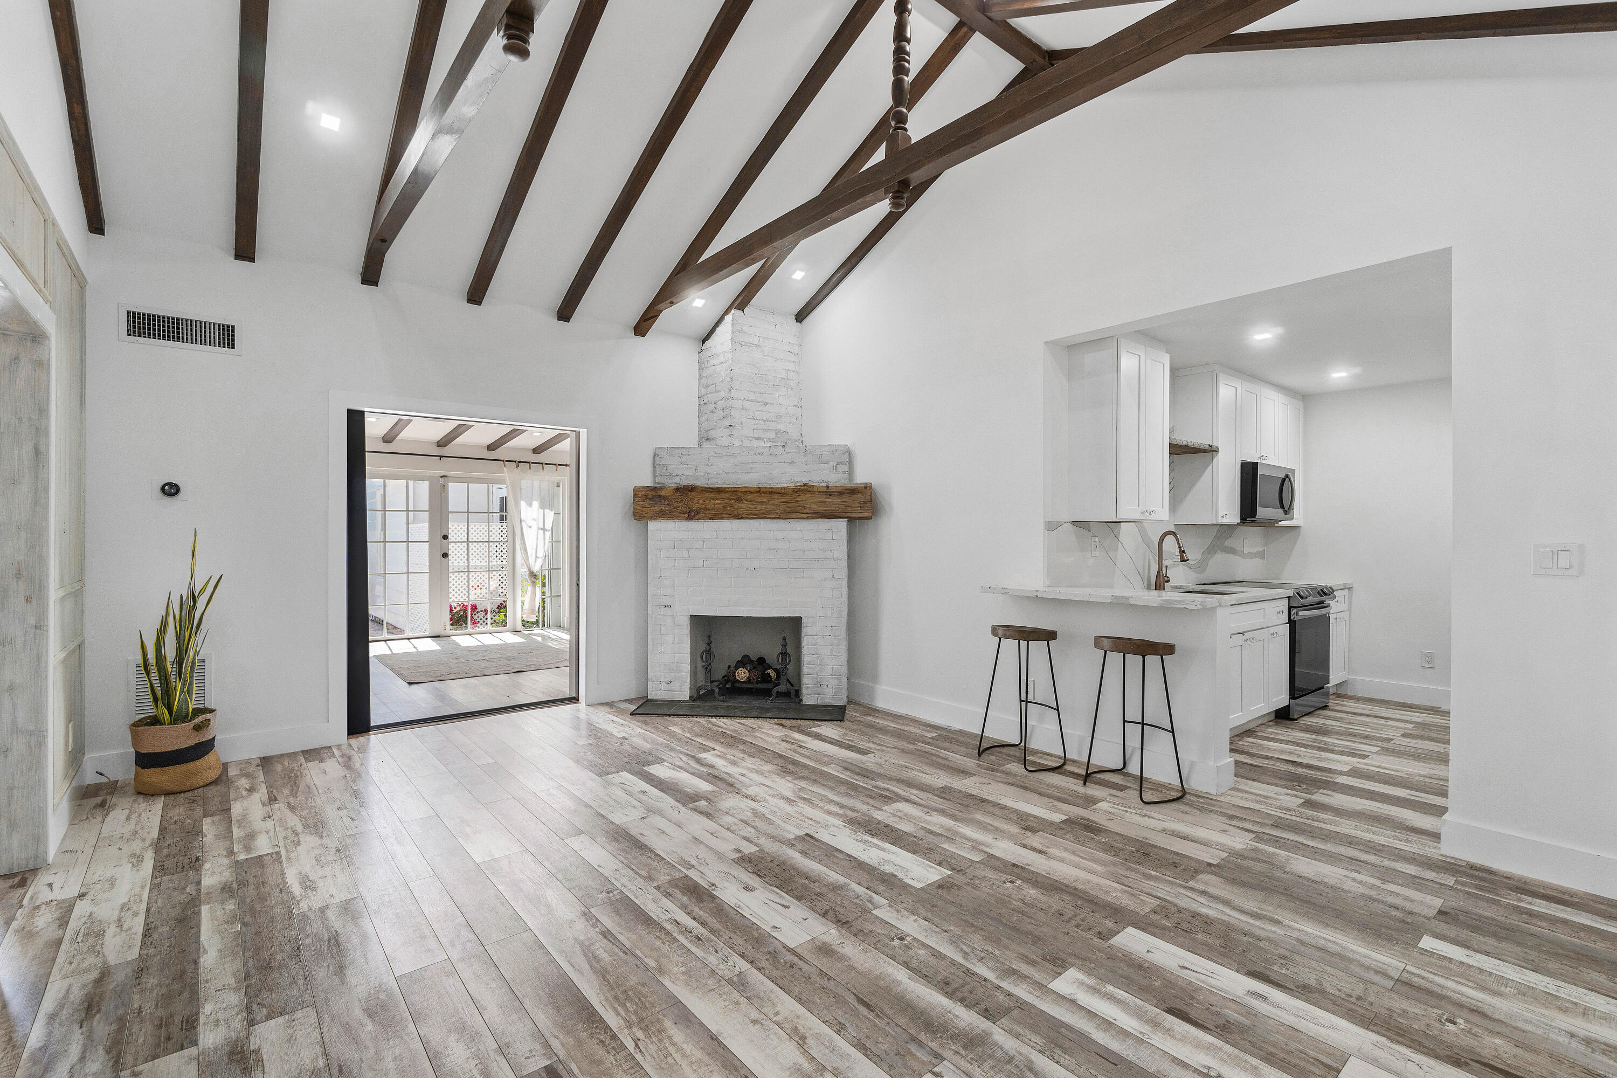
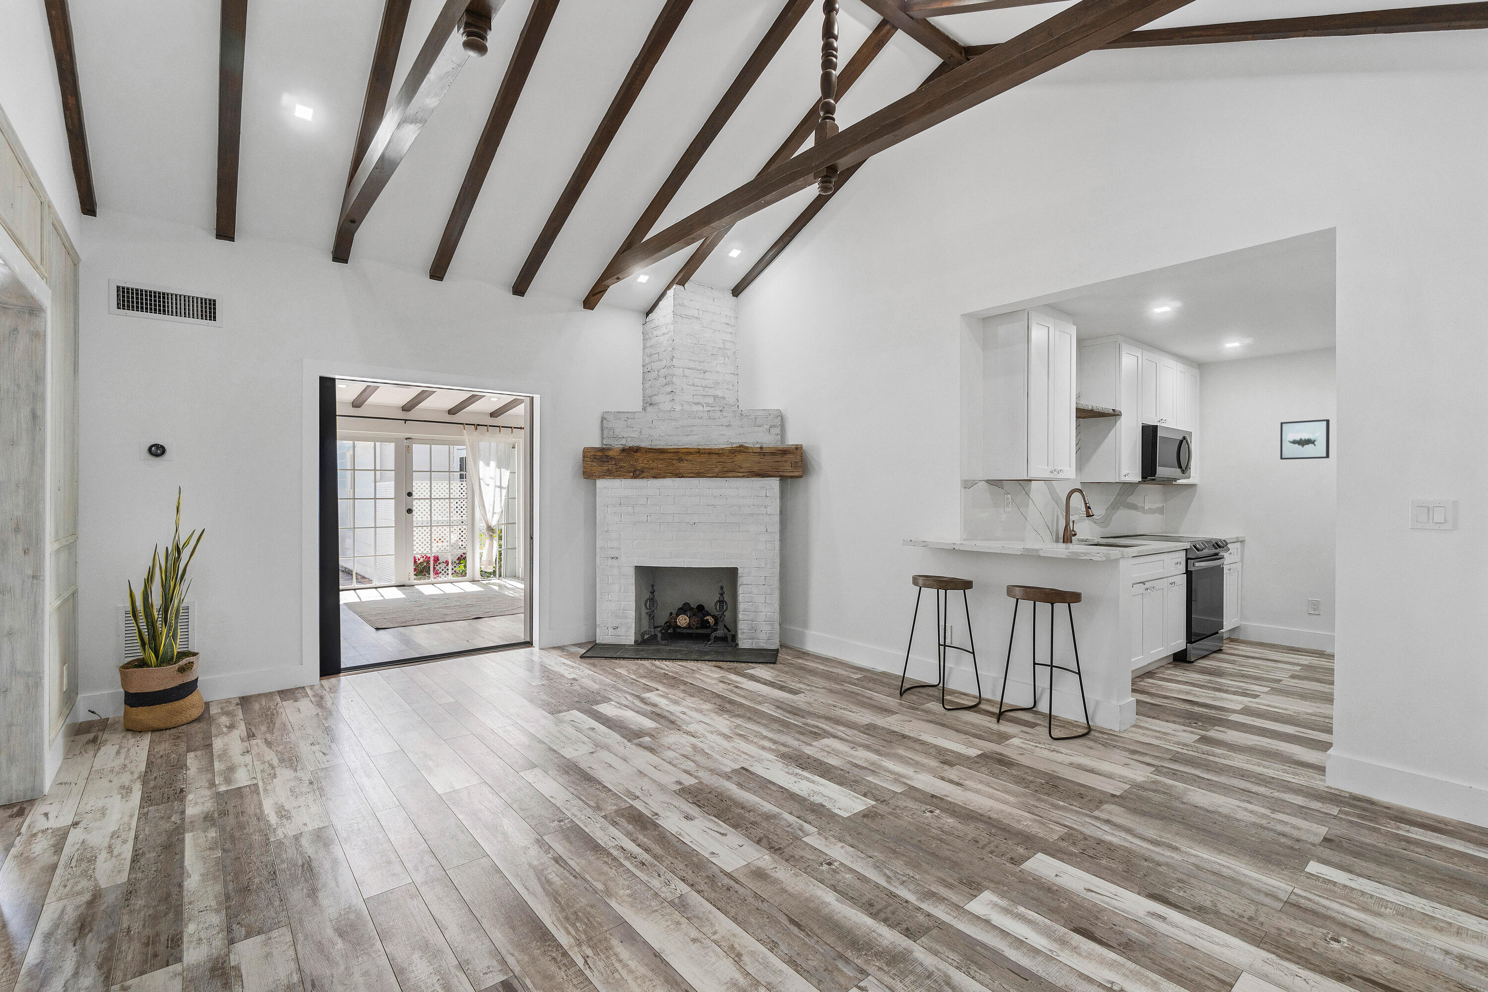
+ wall art [1280,418,1330,461]
